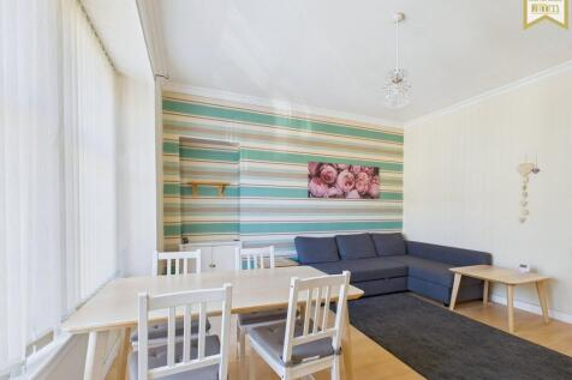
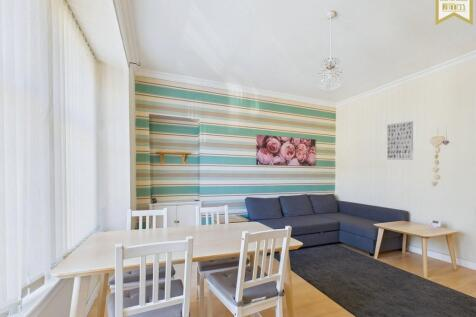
+ wall art [386,120,414,161]
